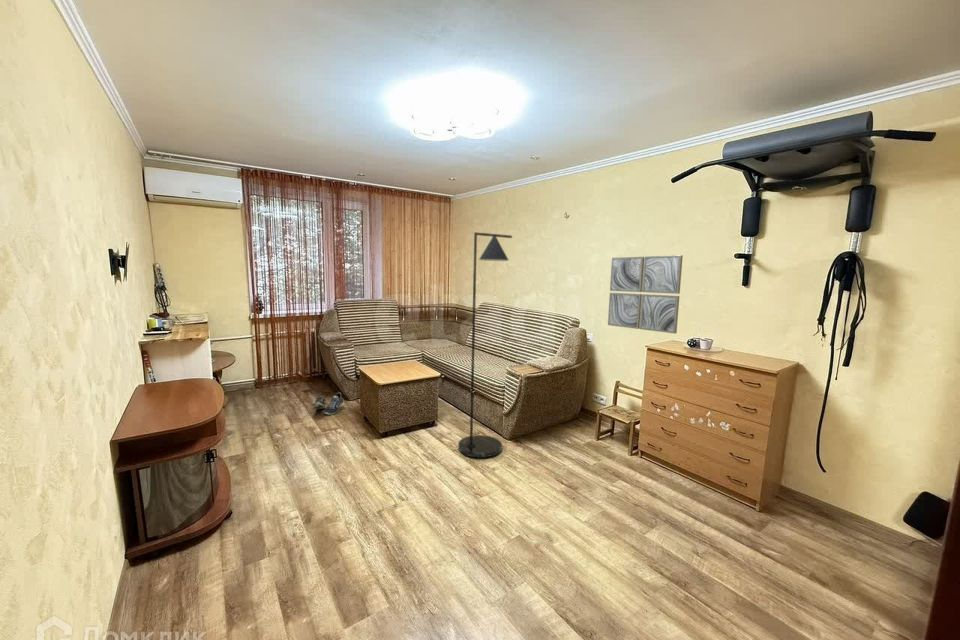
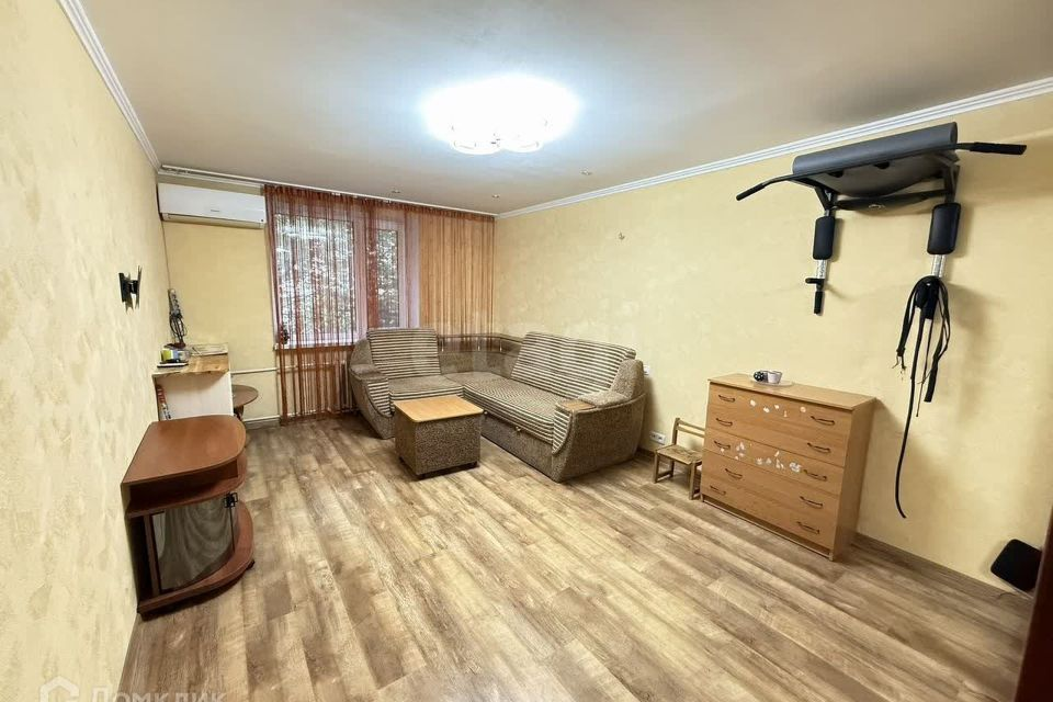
- floor lamp [457,231,513,458]
- wall art [607,254,684,335]
- shoe [312,391,345,415]
